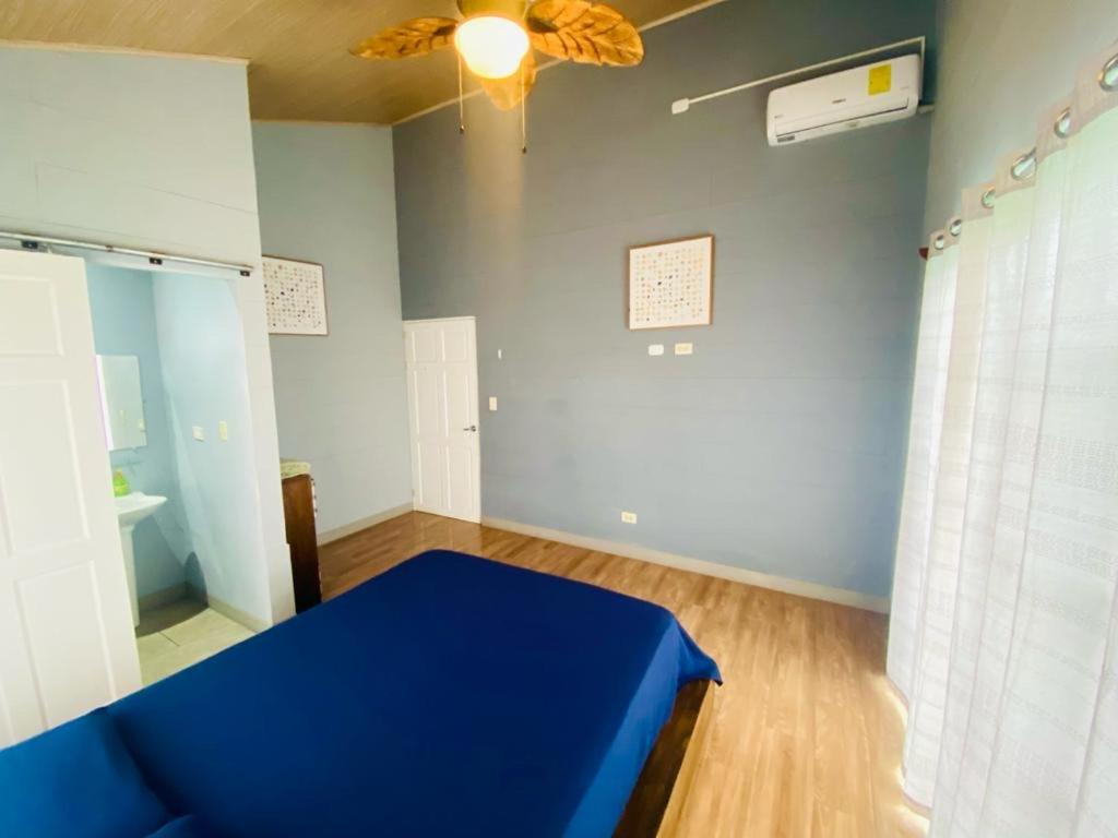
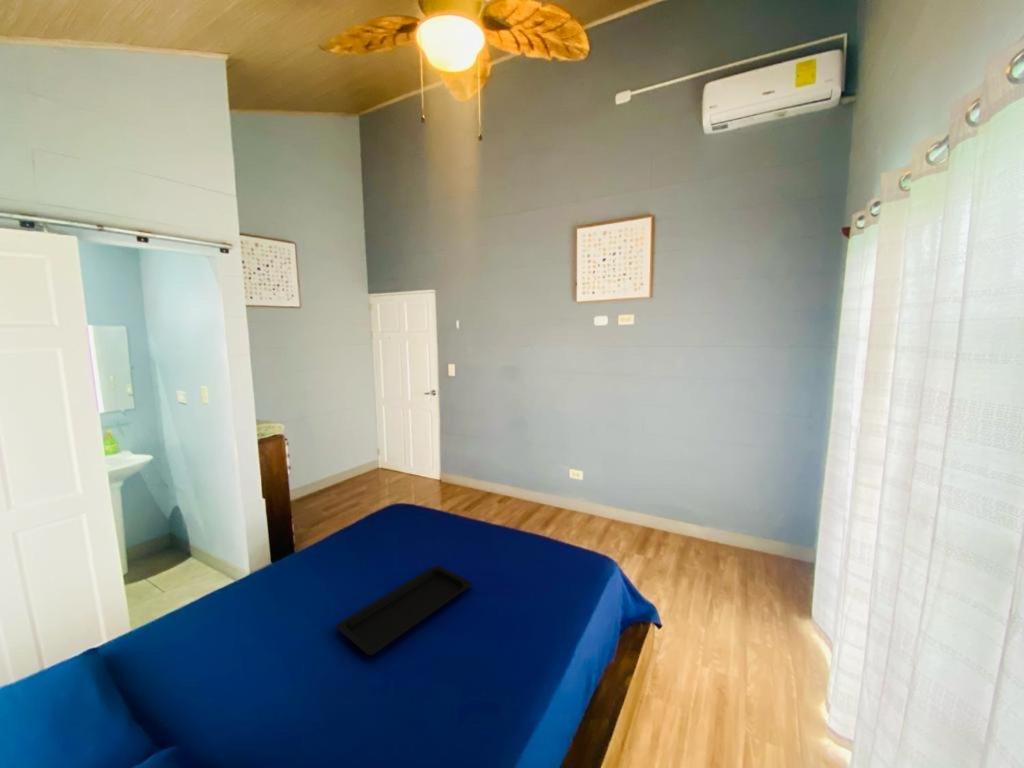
+ serving tray [335,564,473,656]
